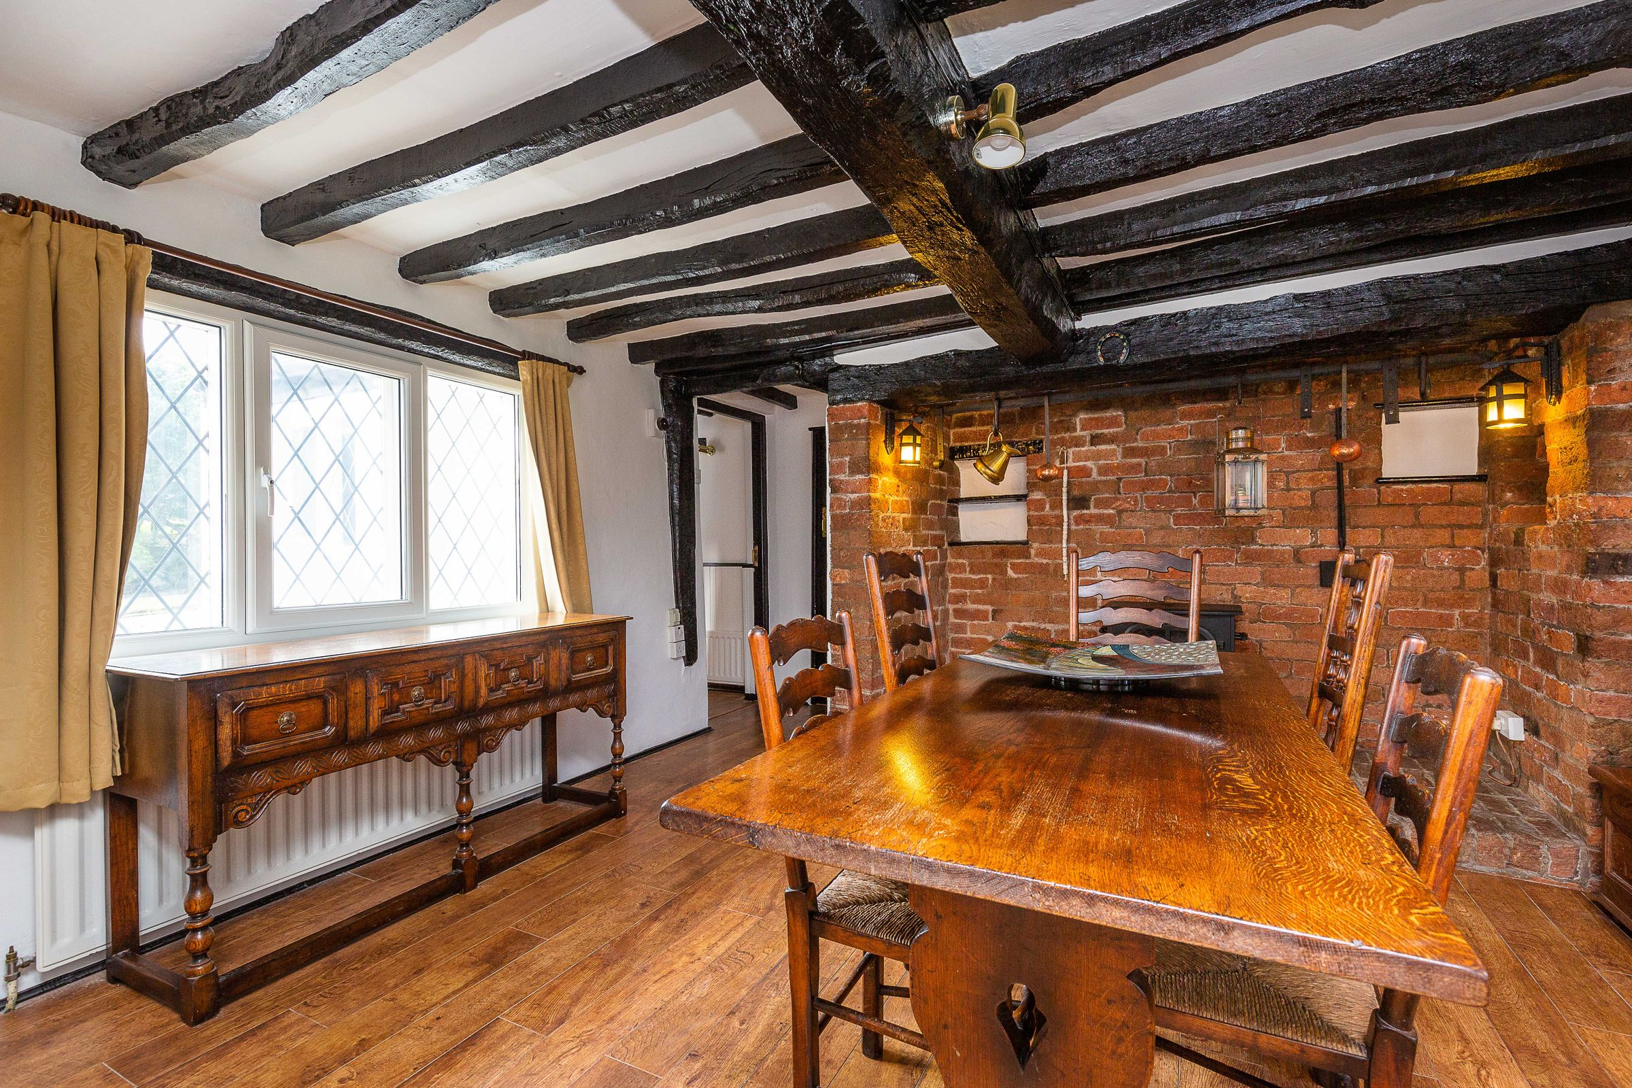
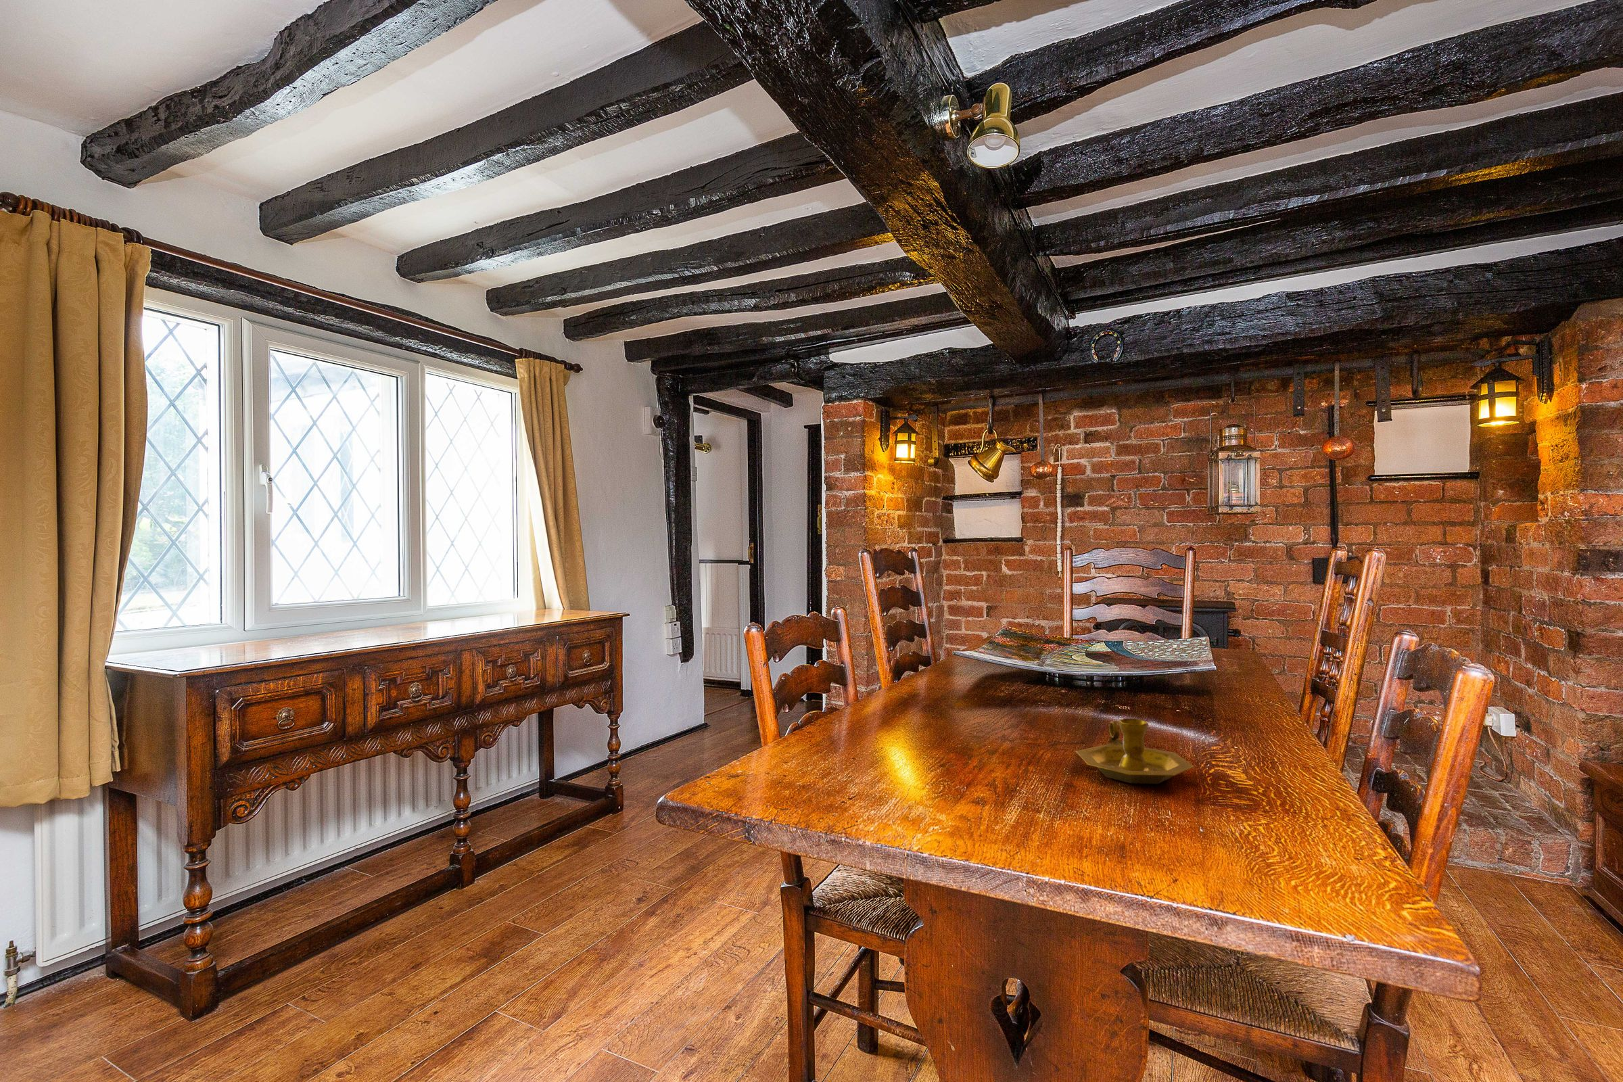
+ candlestick [1075,717,1196,785]
